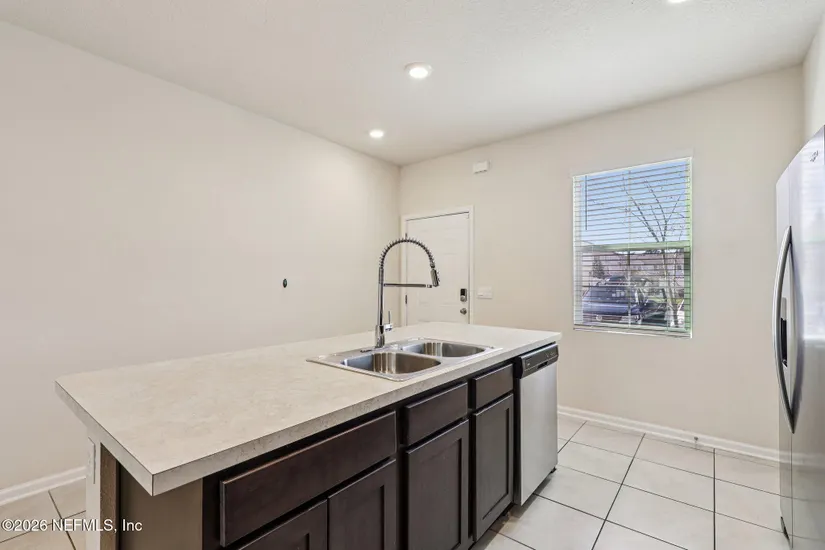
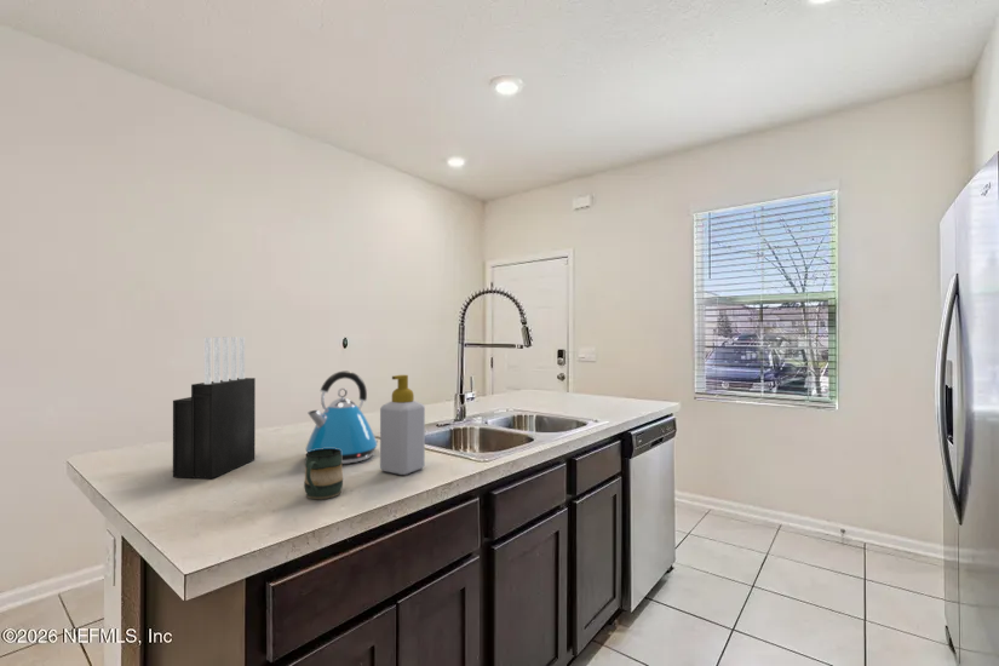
+ kettle [305,371,379,465]
+ knife block [172,335,257,480]
+ soap bottle [379,374,426,476]
+ mug [303,448,344,500]
